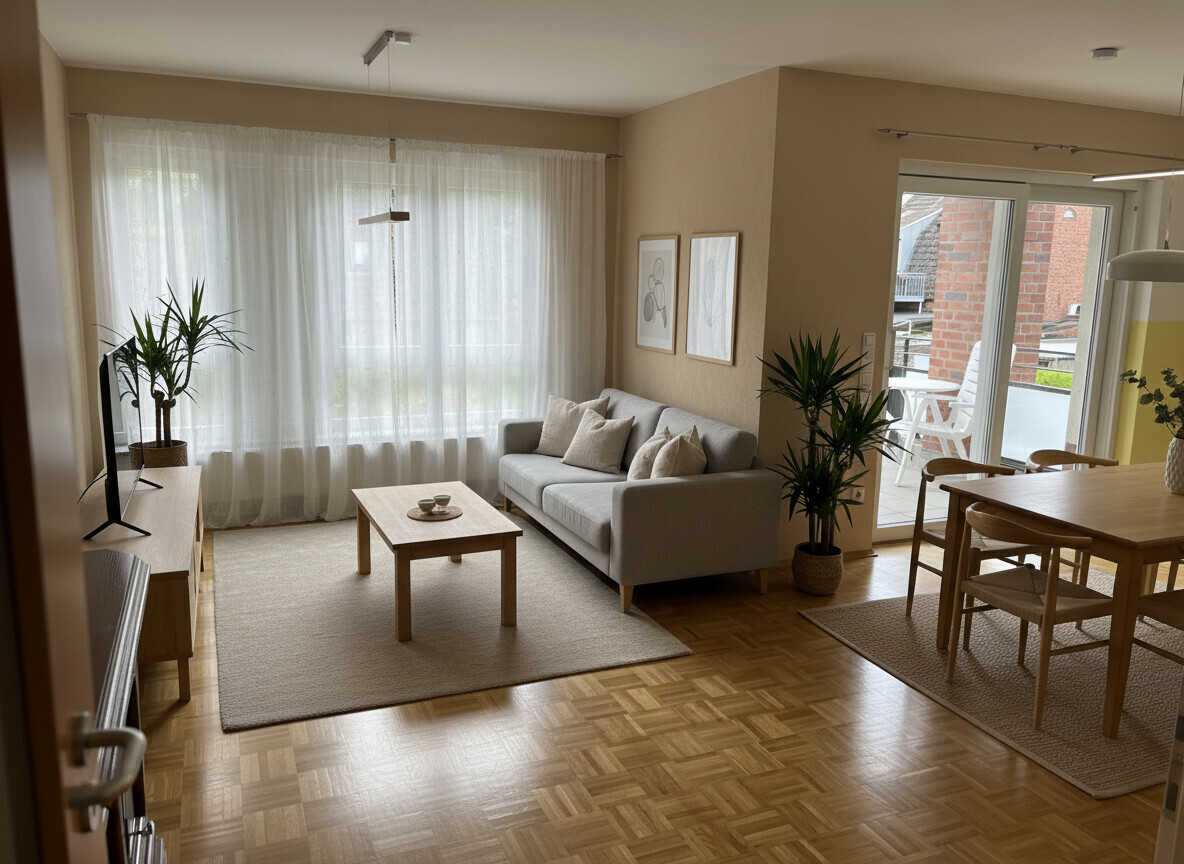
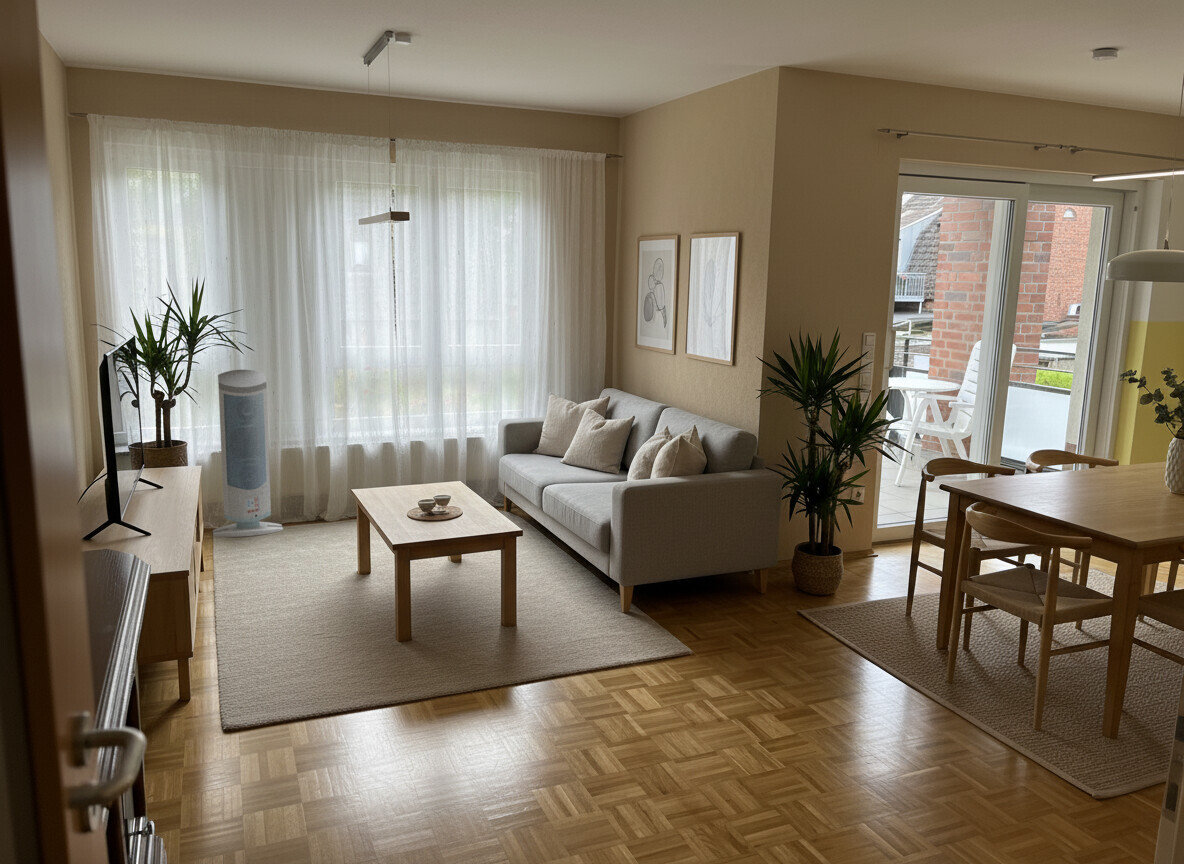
+ air purifier [212,369,284,538]
